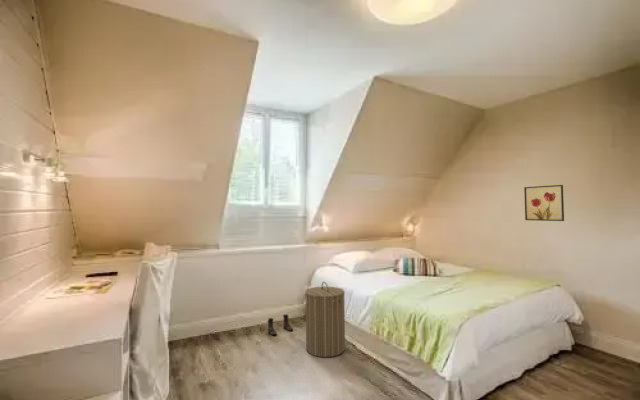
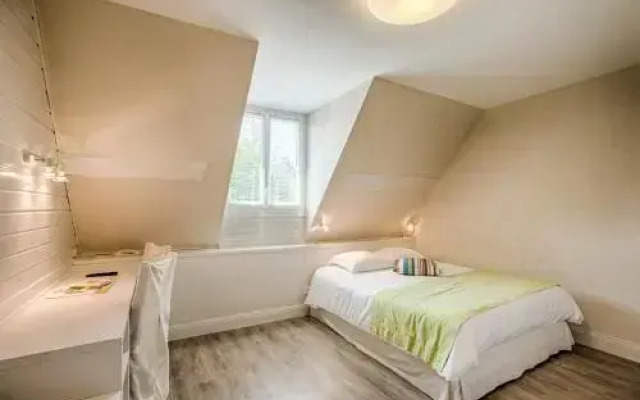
- laundry hamper [304,281,346,358]
- boots [267,313,294,336]
- wall art [523,184,565,222]
